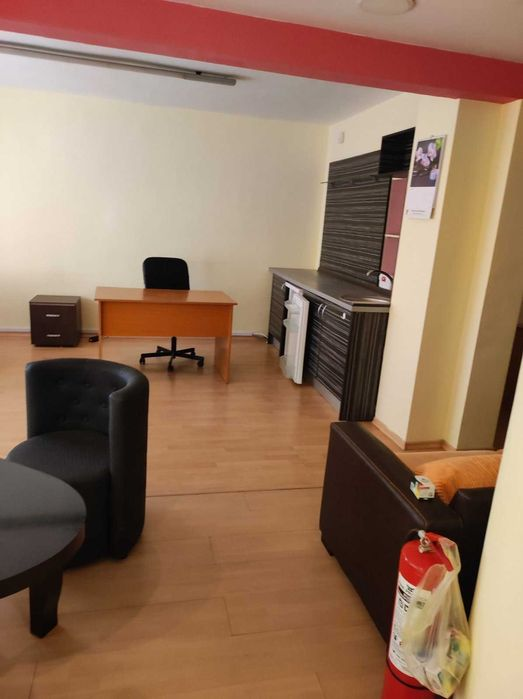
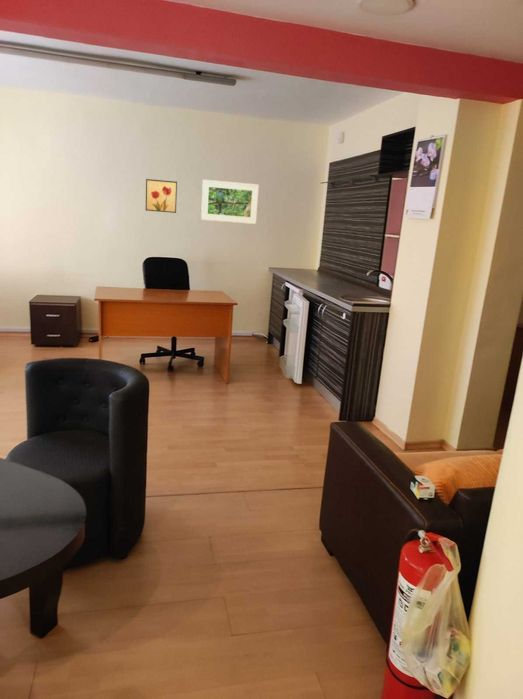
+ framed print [200,179,260,225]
+ wall art [145,178,178,214]
